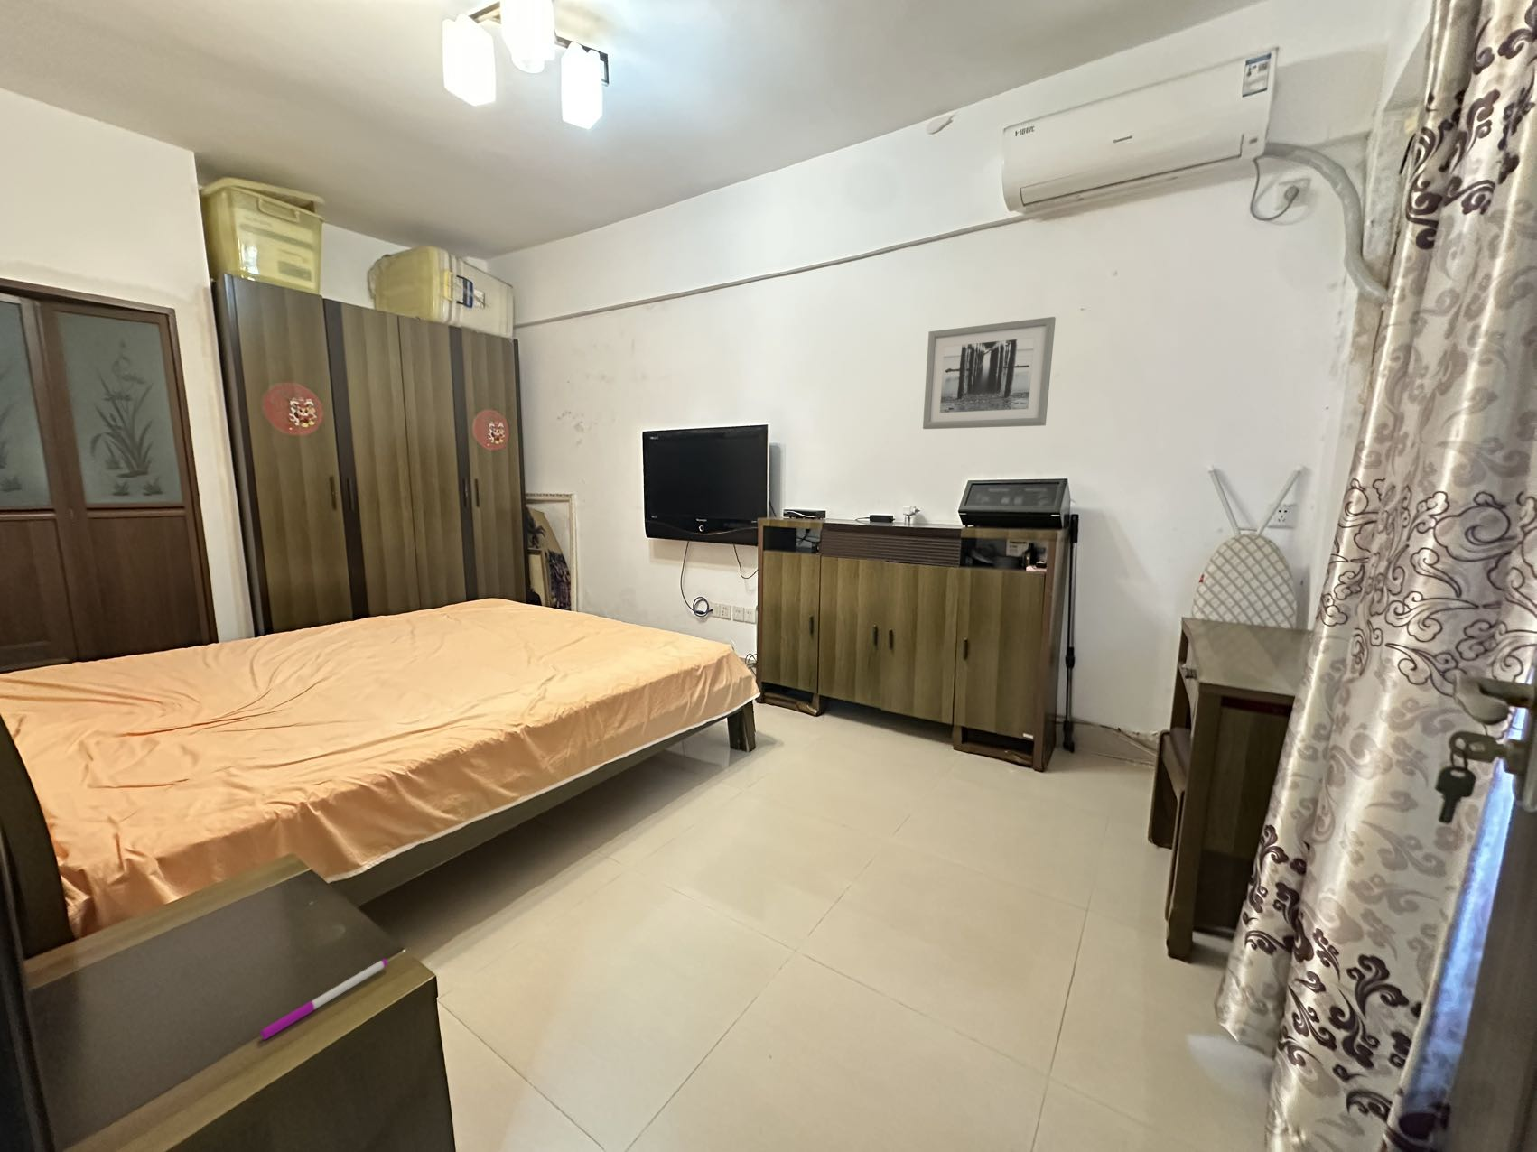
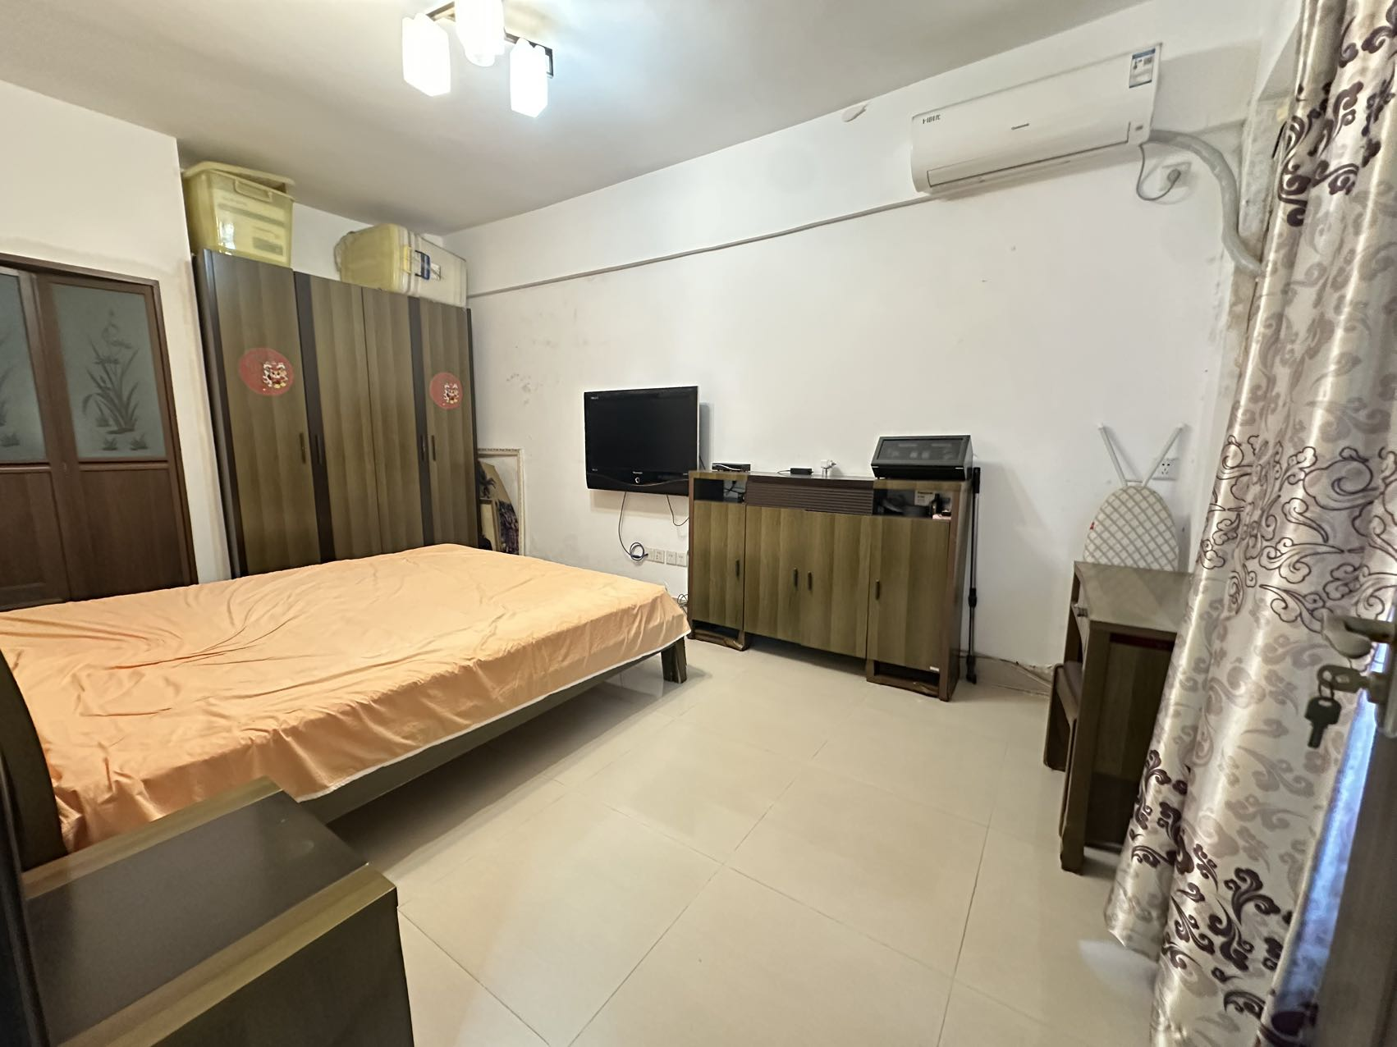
- wall art [922,316,1057,430]
- pen [260,958,388,1041]
